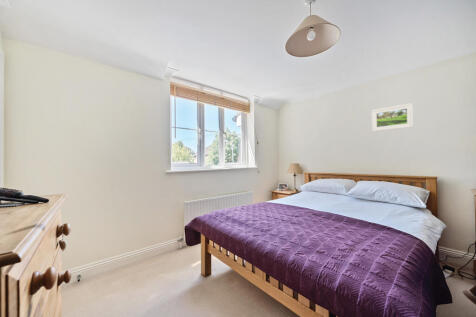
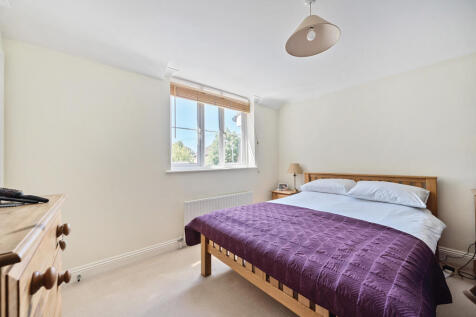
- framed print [371,102,414,132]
